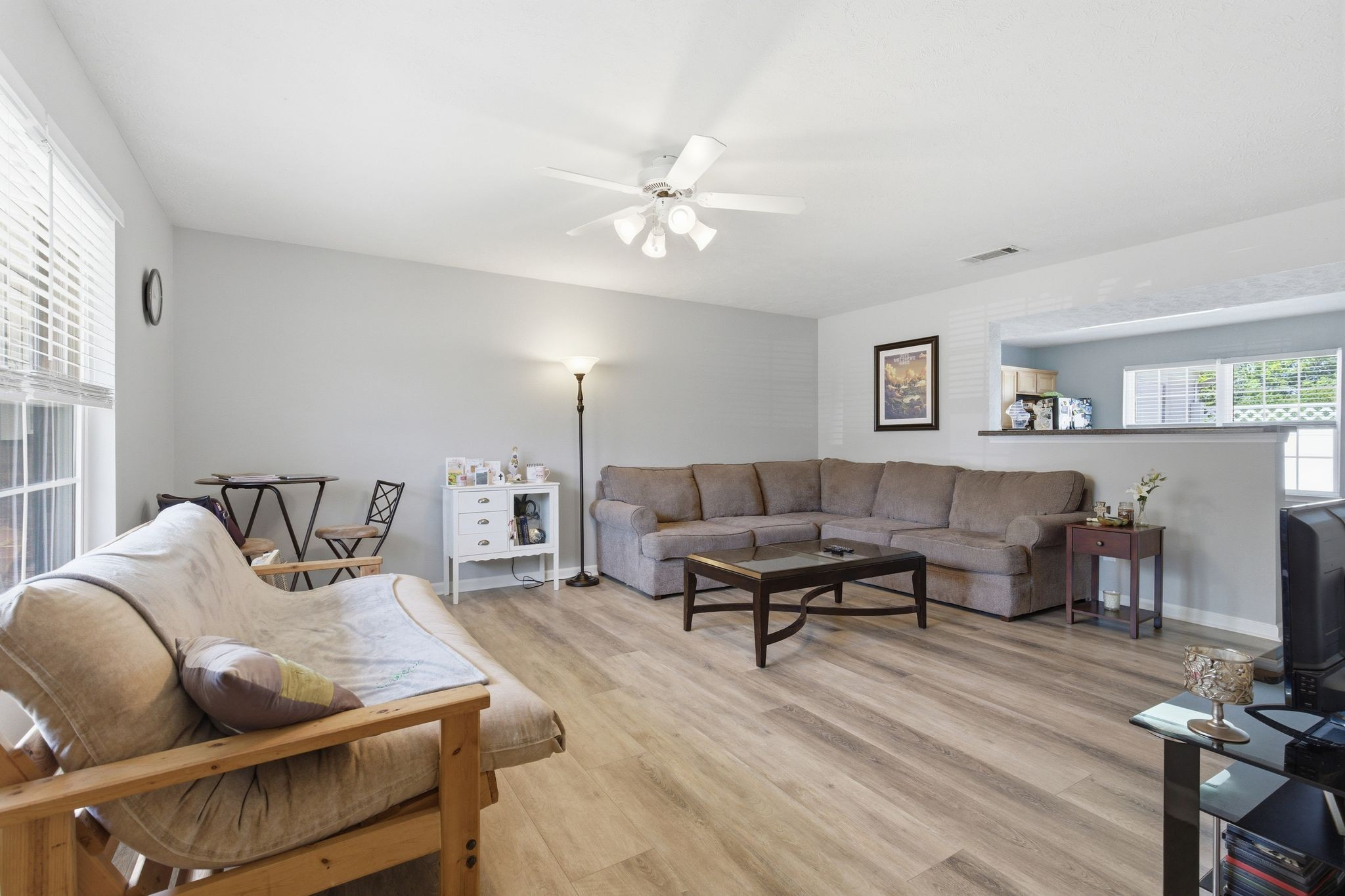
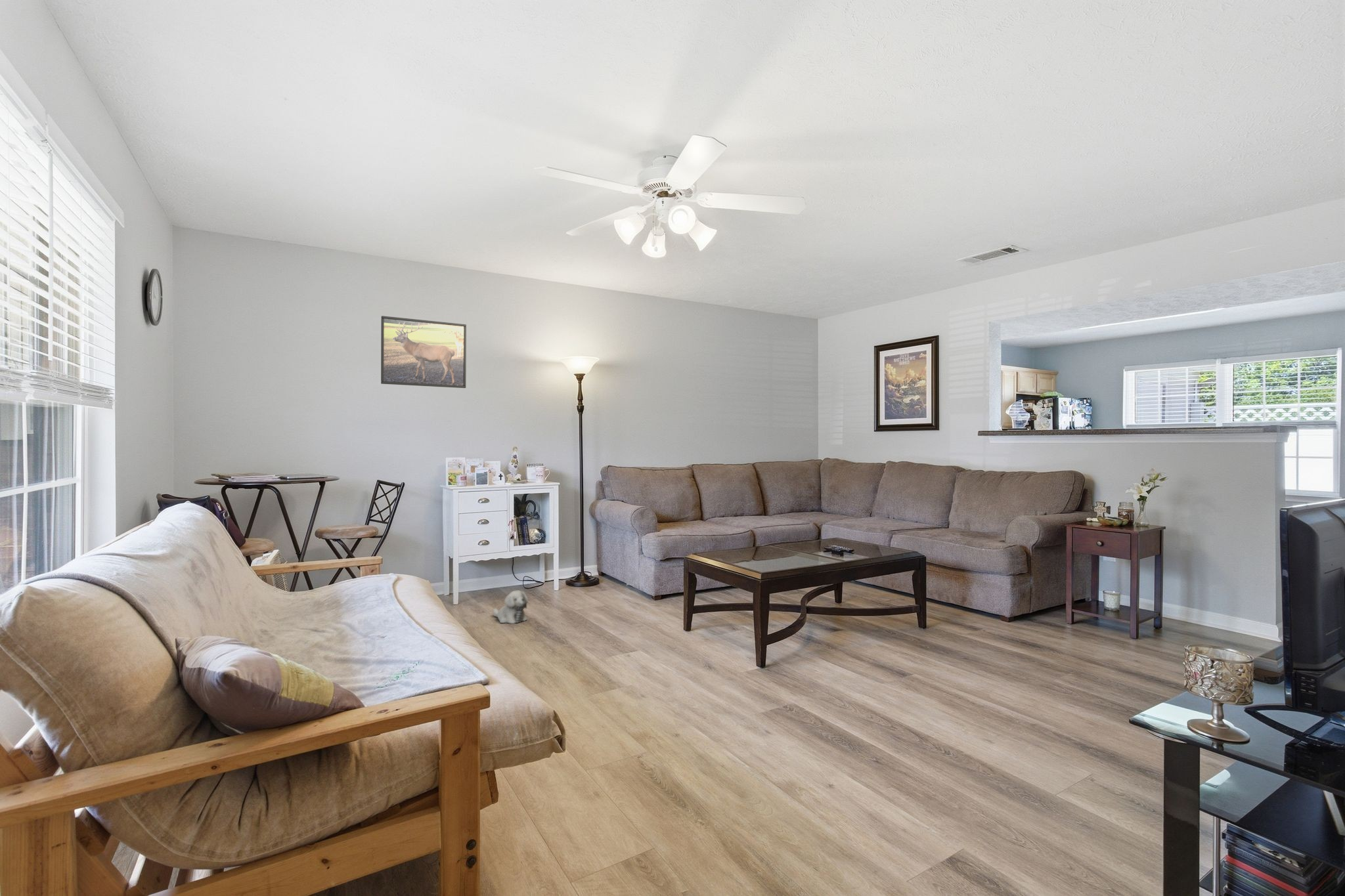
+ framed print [380,315,467,389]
+ plush toy [493,589,529,624]
